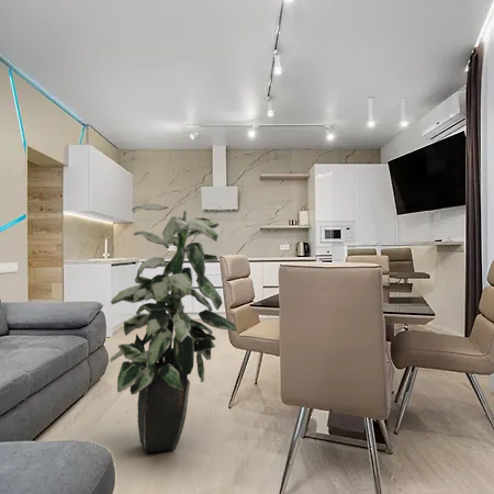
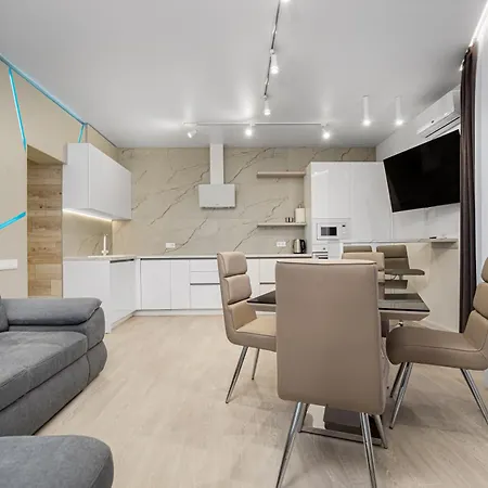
- indoor plant [109,203,237,453]
